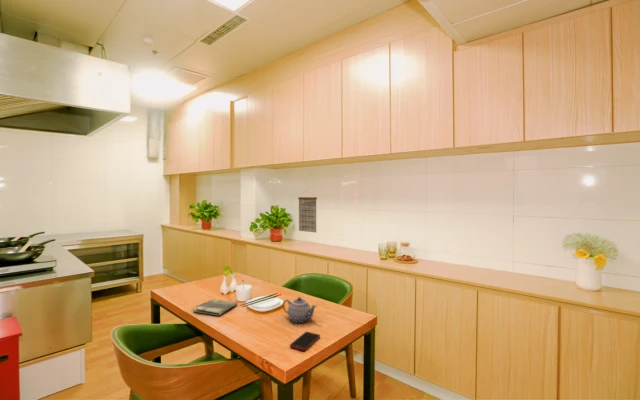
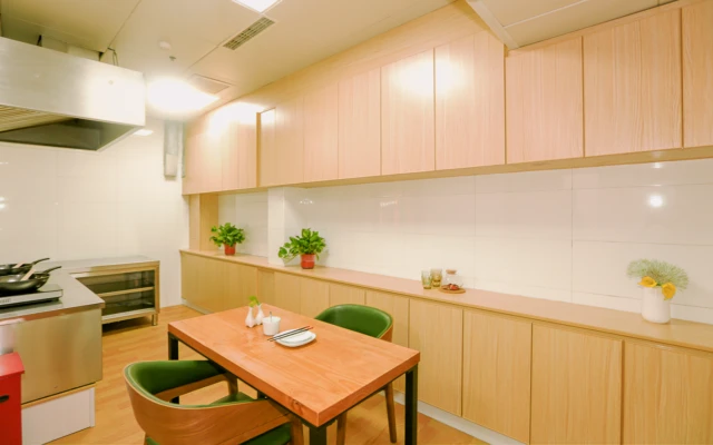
- dish towel [192,298,238,317]
- cell phone [289,331,321,352]
- teapot [282,296,318,324]
- calendar [297,189,318,233]
